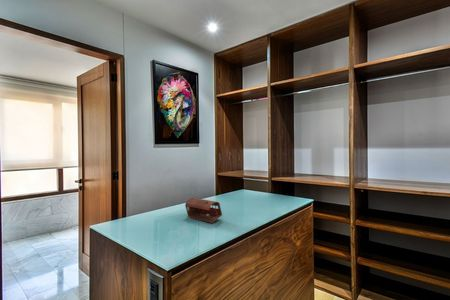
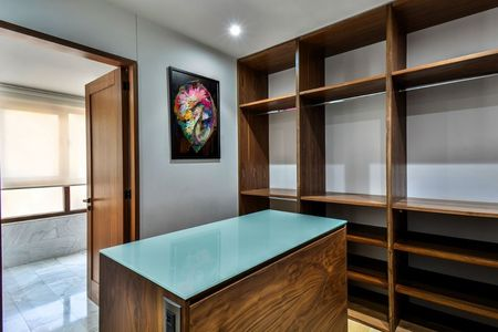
- wooden box [184,197,223,224]
